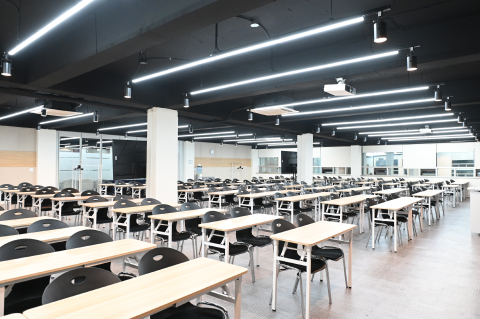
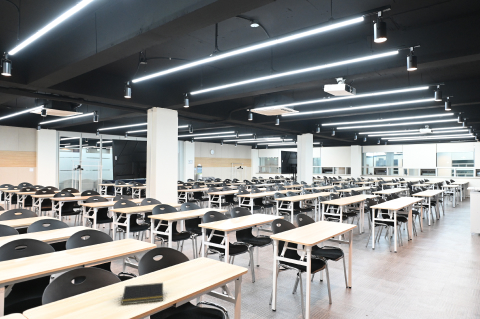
+ notepad [121,282,164,306]
